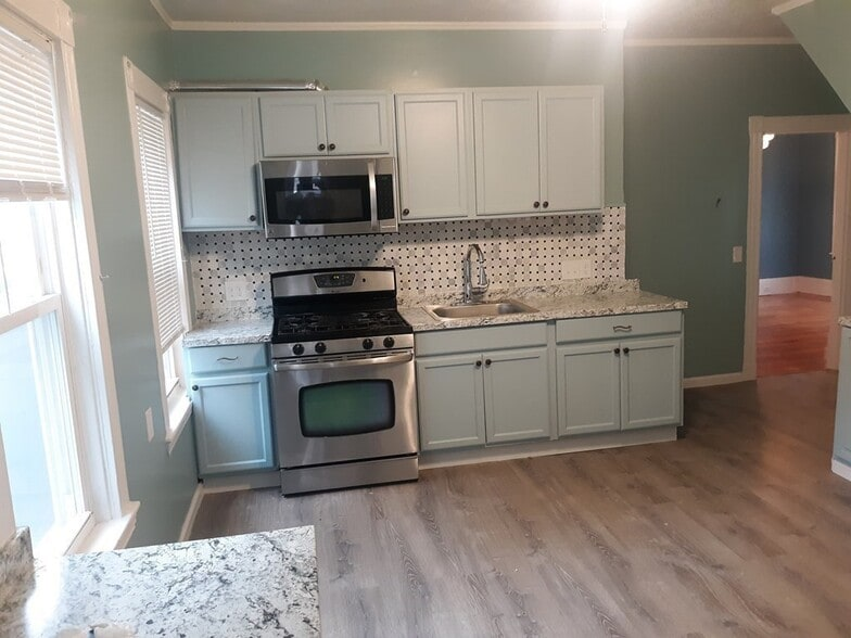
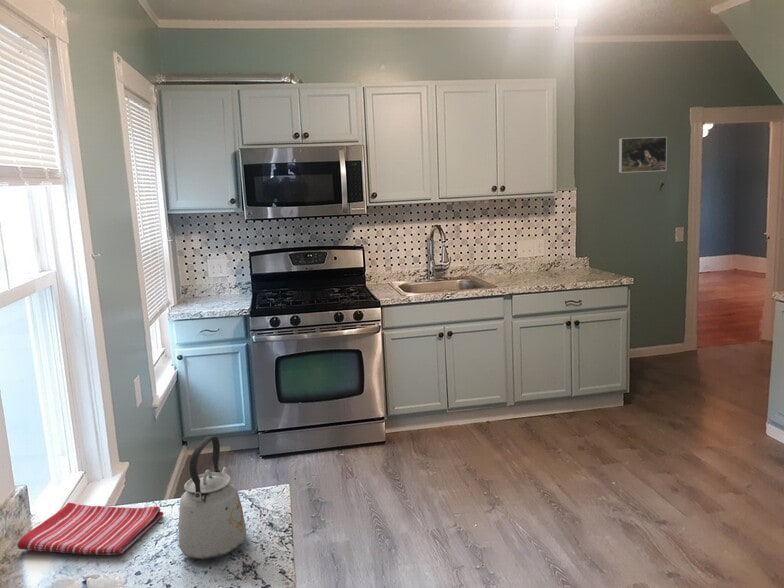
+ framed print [618,136,668,174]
+ kettle [178,435,247,560]
+ dish towel [16,502,164,556]
